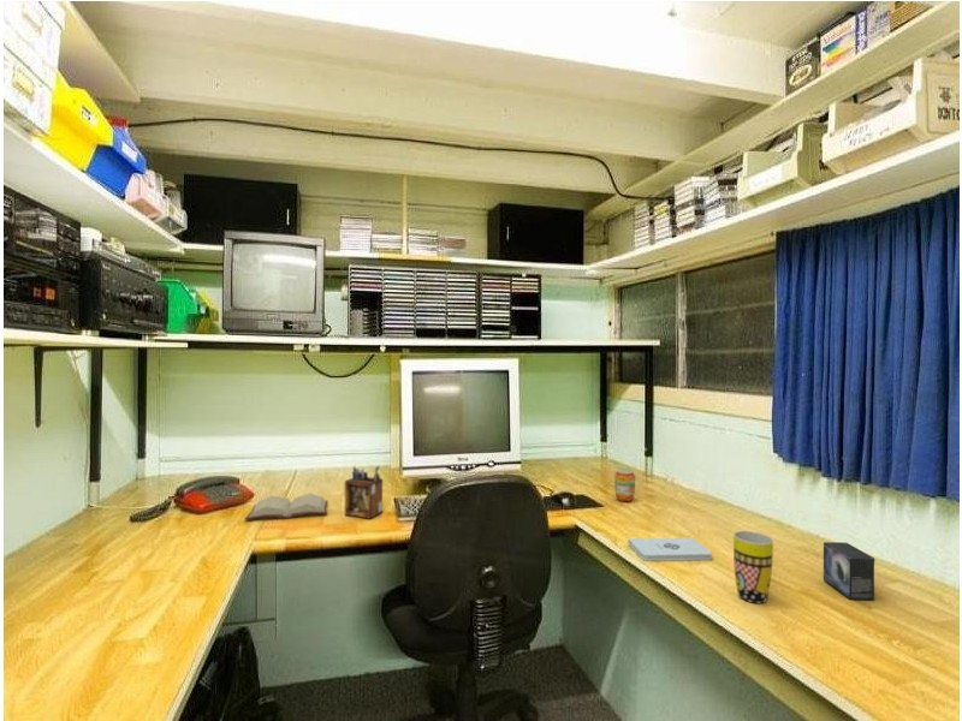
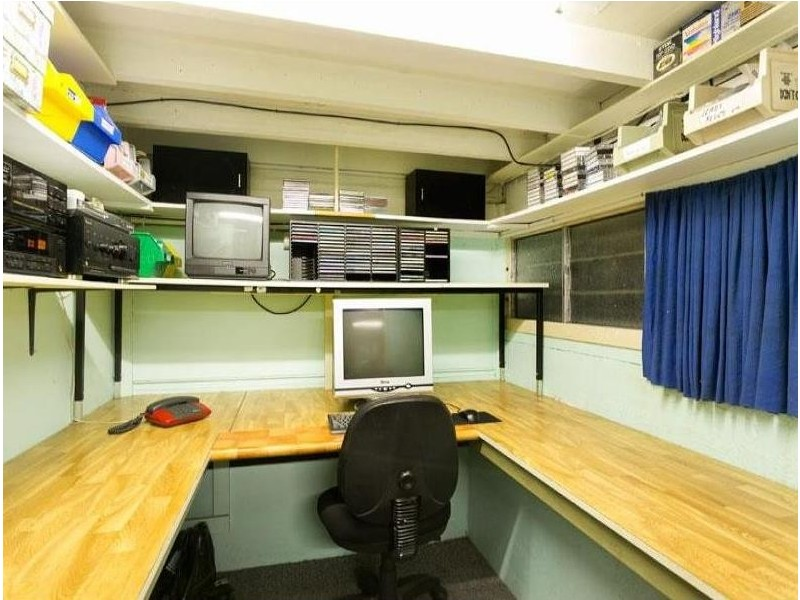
- hardback book [244,491,328,522]
- mug [732,530,774,604]
- notepad [627,537,713,562]
- beverage can [613,467,636,502]
- small box [823,541,875,601]
- desk organizer [344,465,384,520]
